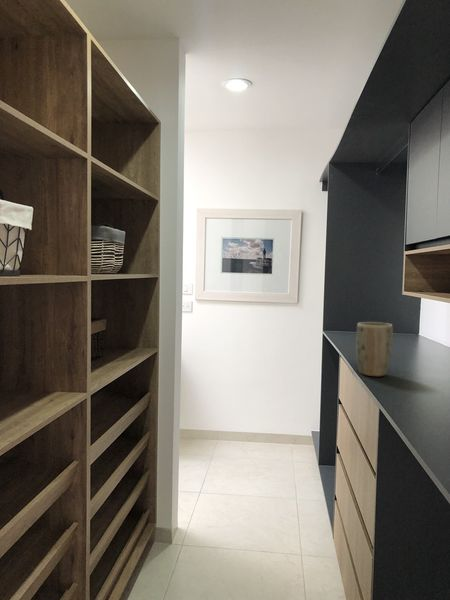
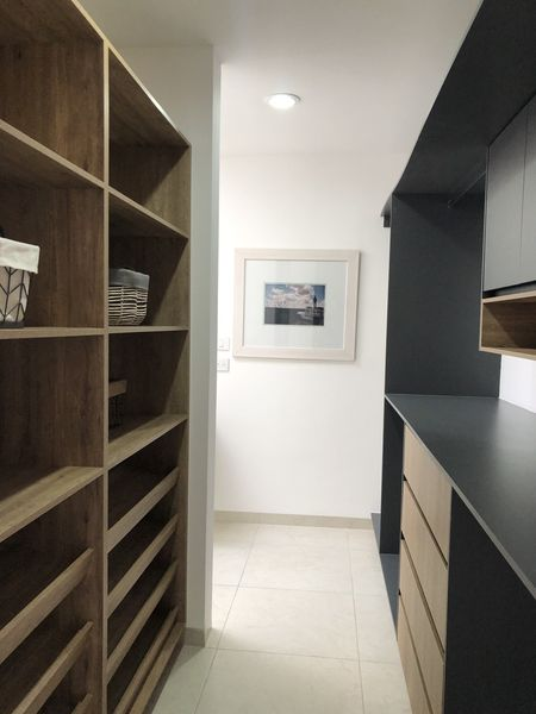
- plant pot [355,321,394,377]
